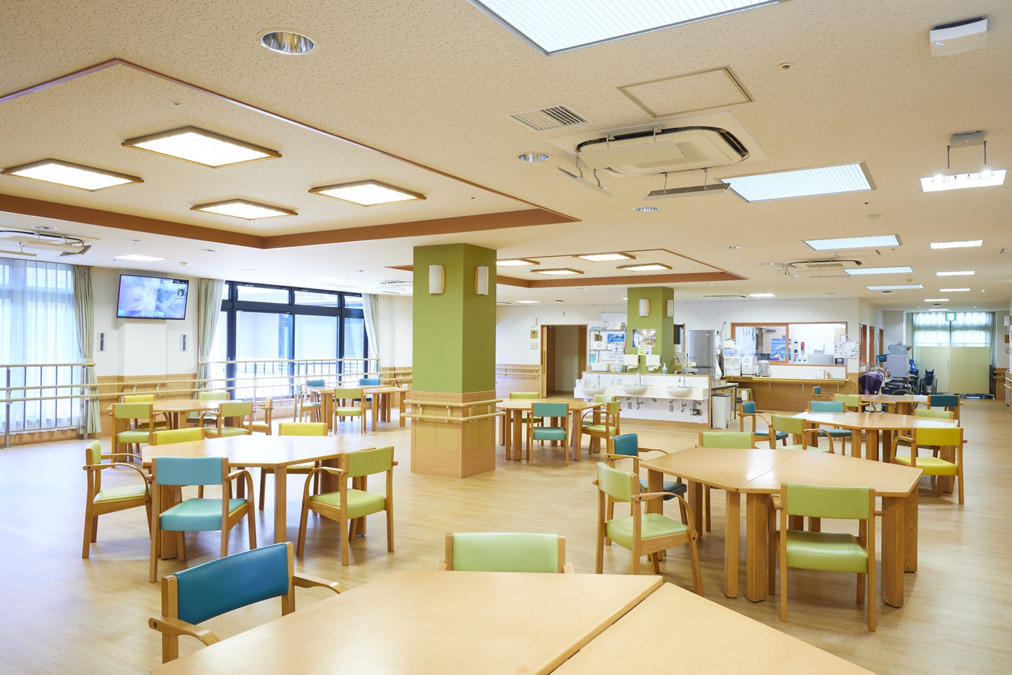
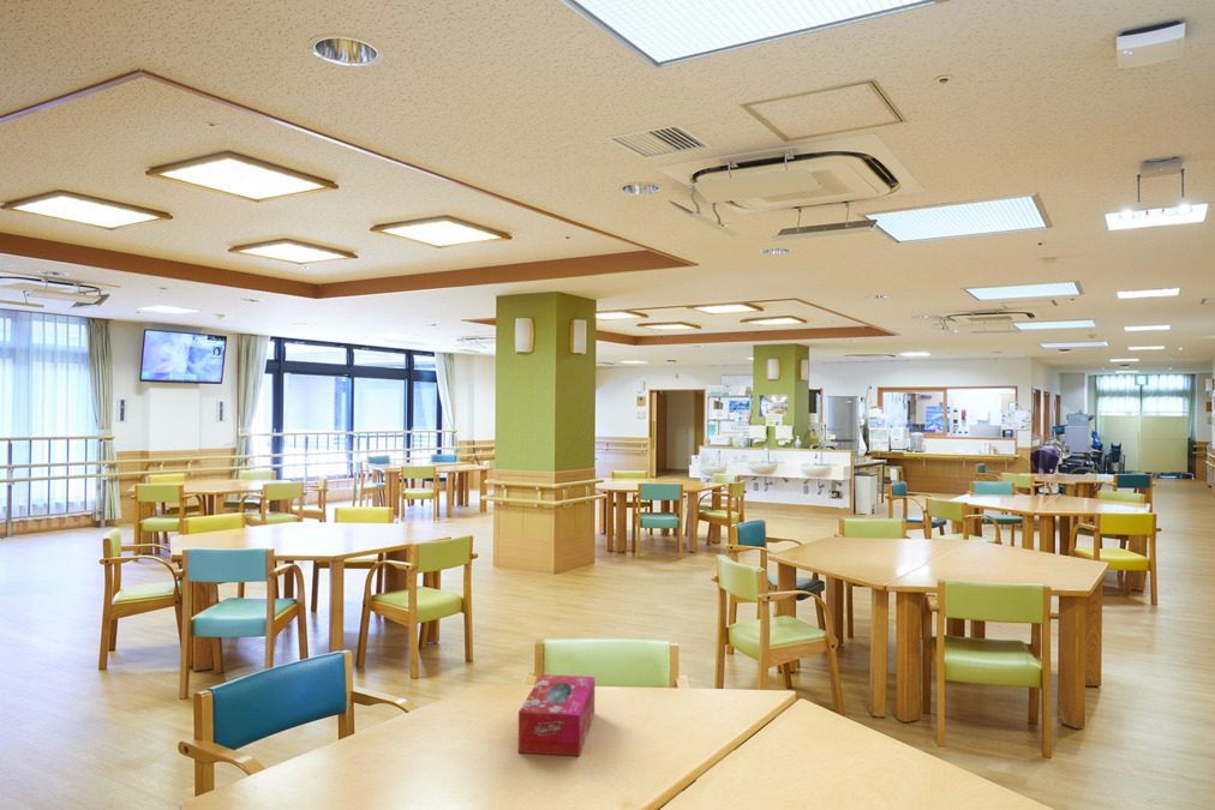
+ tissue box [517,673,595,757]
